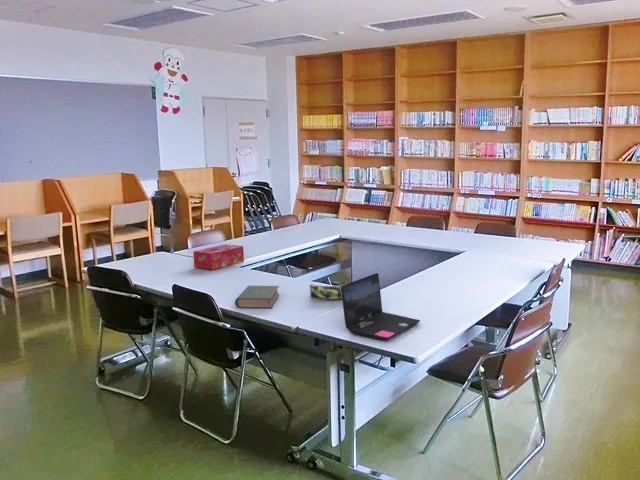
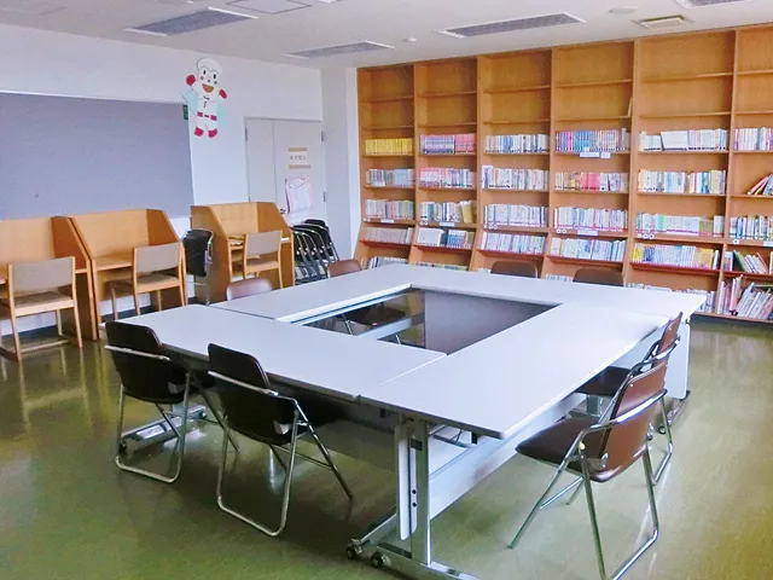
- pencil case [307,283,347,301]
- book [234,285,280,309]
- laptop [341,272,421,340]
- tissue box [192,243,245,271]
